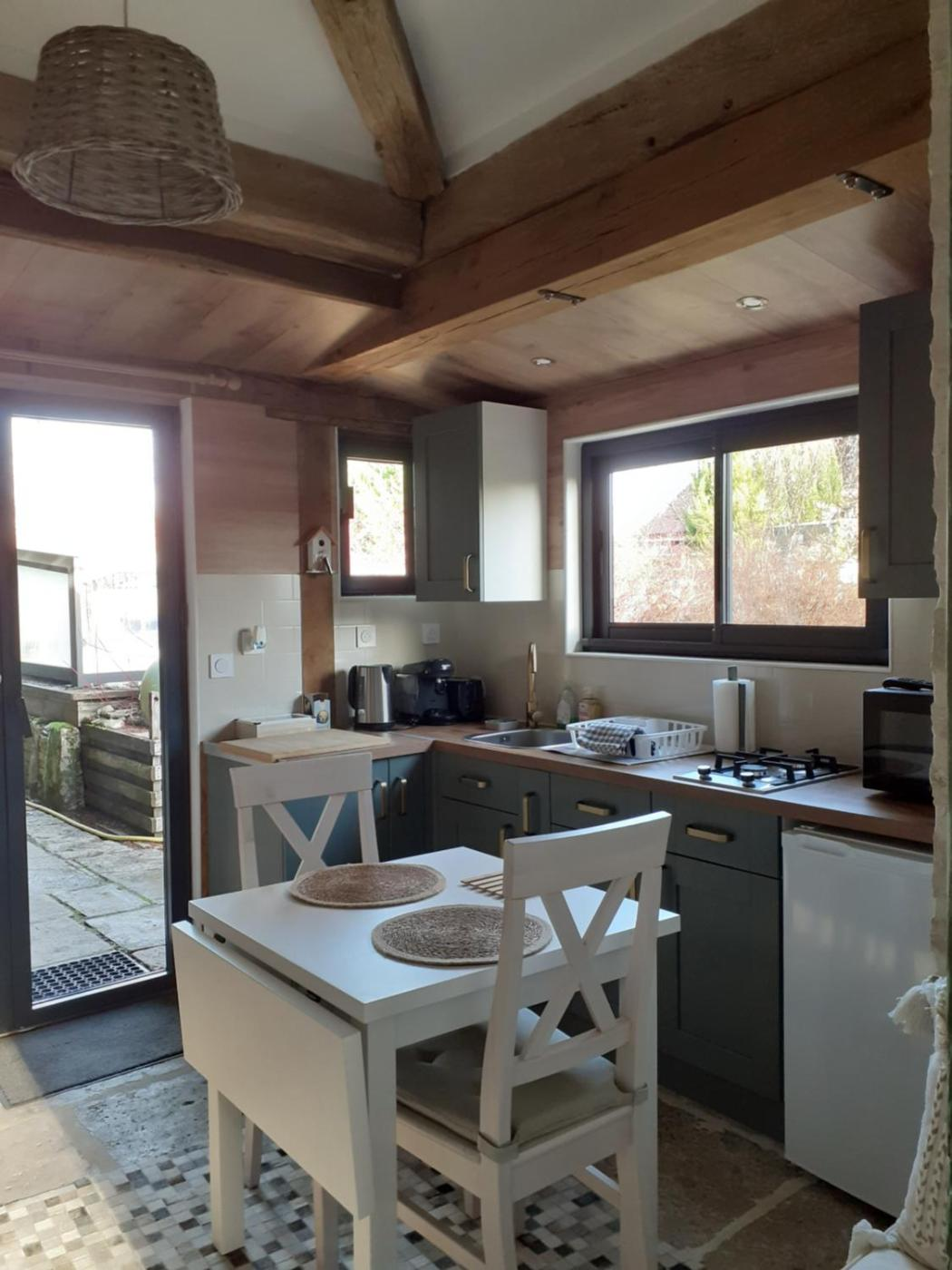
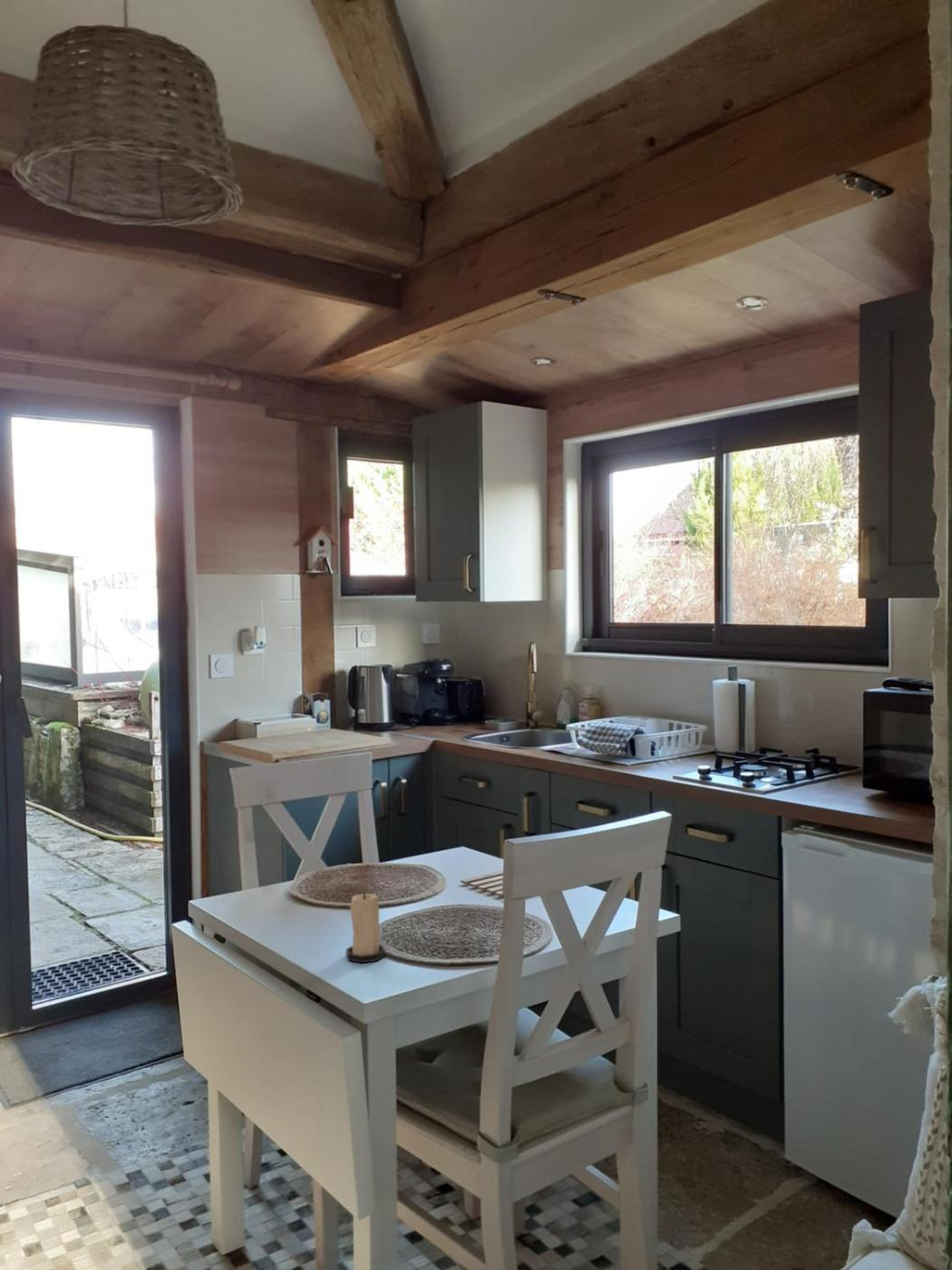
+ candle [345,890,386,963]
